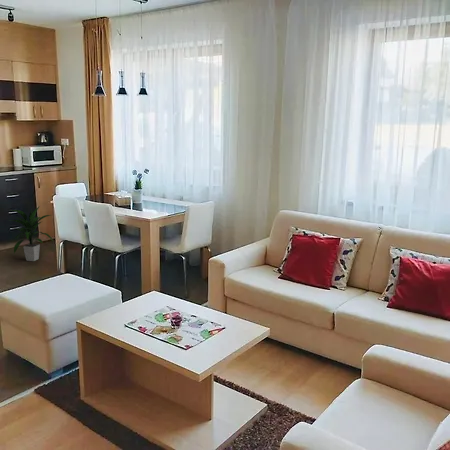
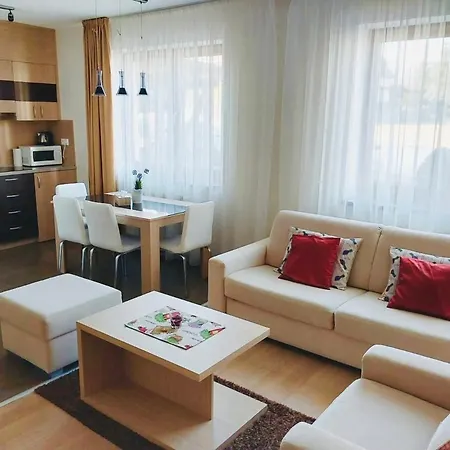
- indoor plant [8,206,54,262]
